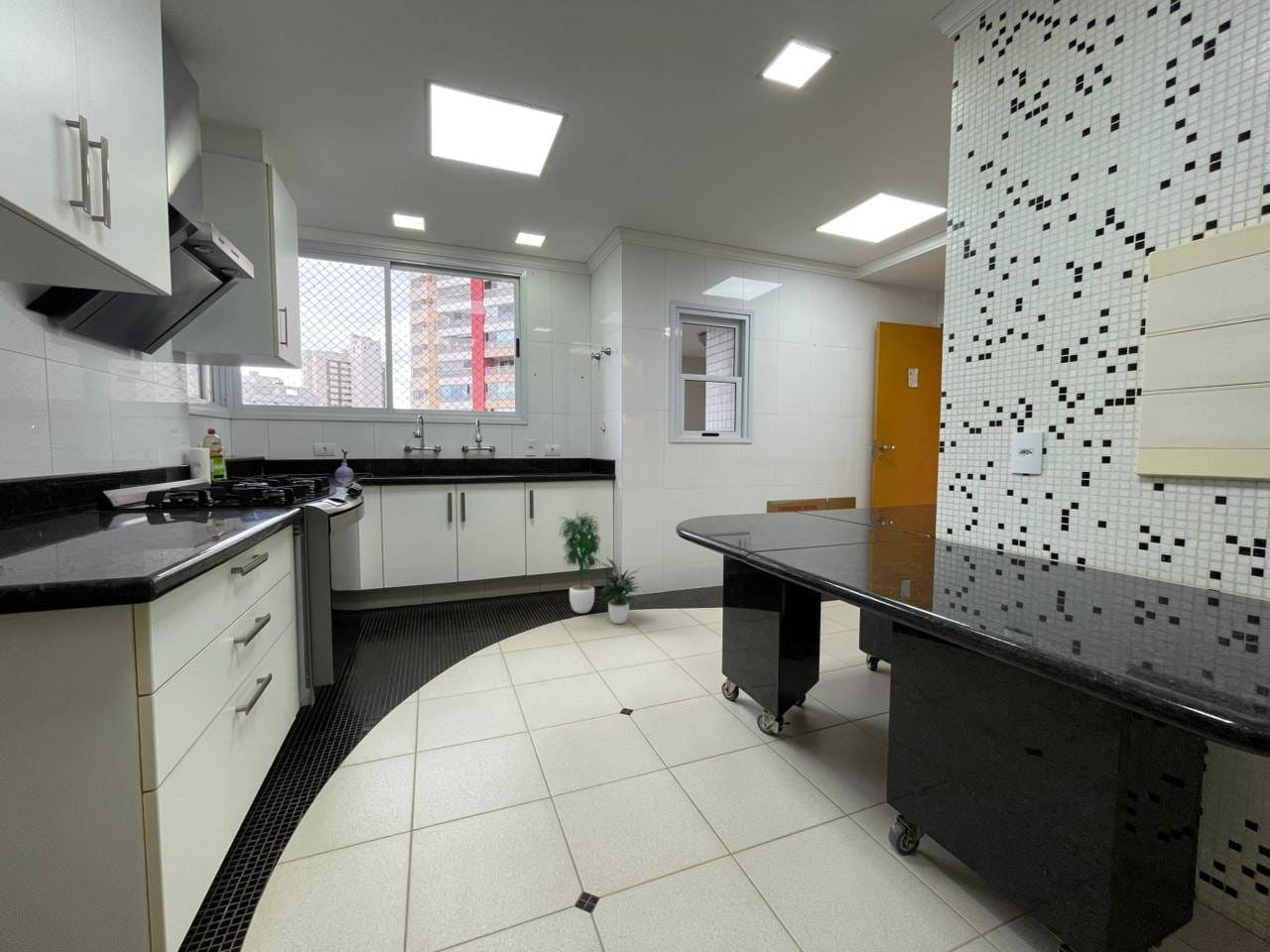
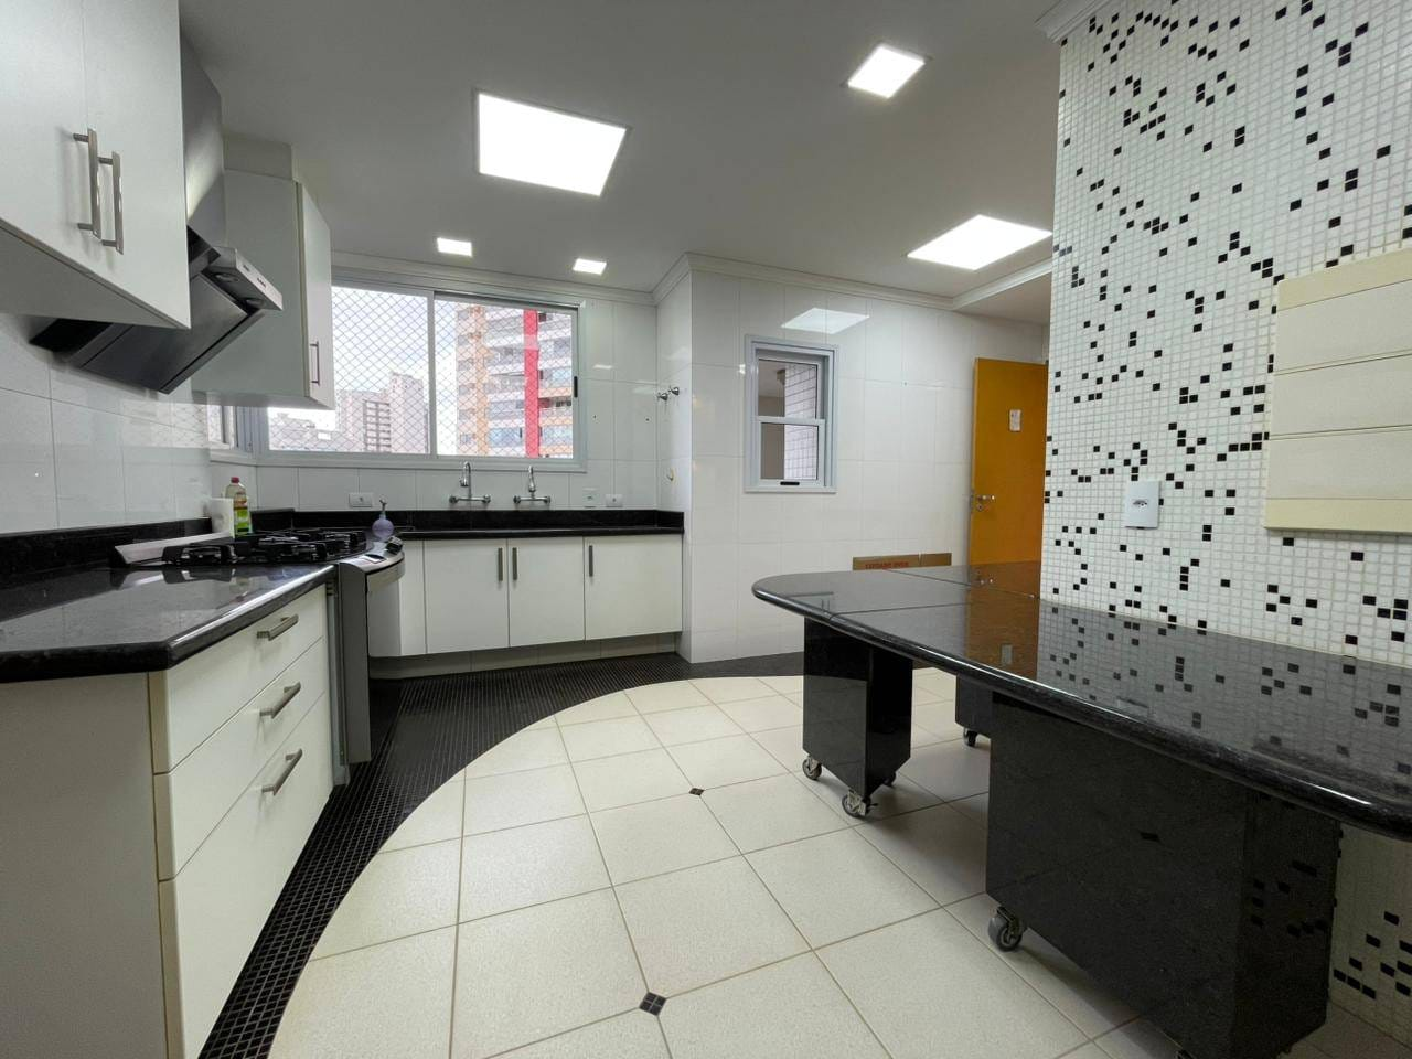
- potted plant [558,507,644,625]
